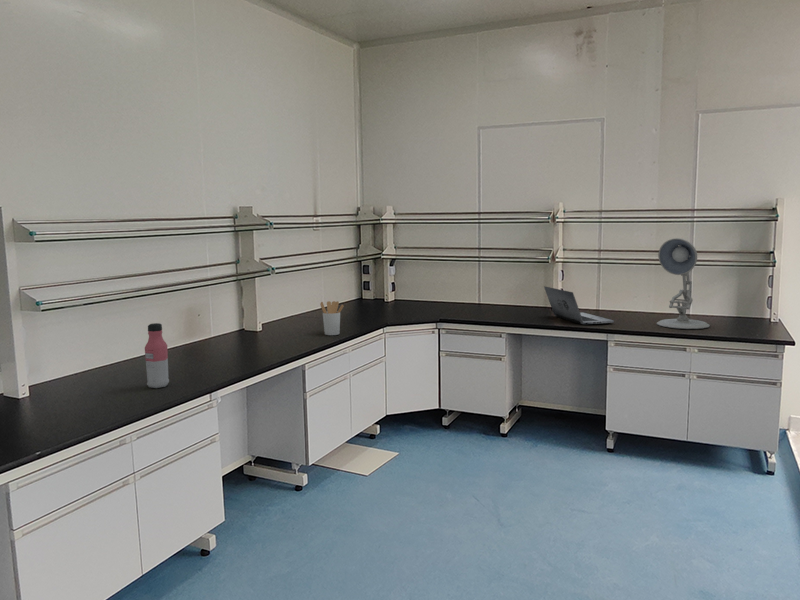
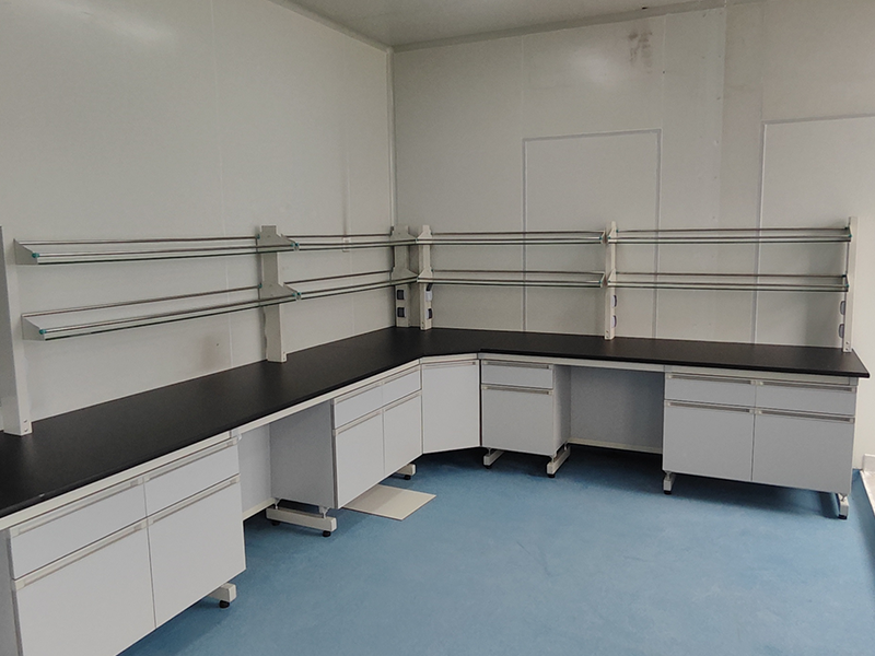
- utensil holder [319,300,345,336]
- laptop [543,285,615,325]
- desk lamp [656,237,711,330]
- water bottle [144,322,170,389]
